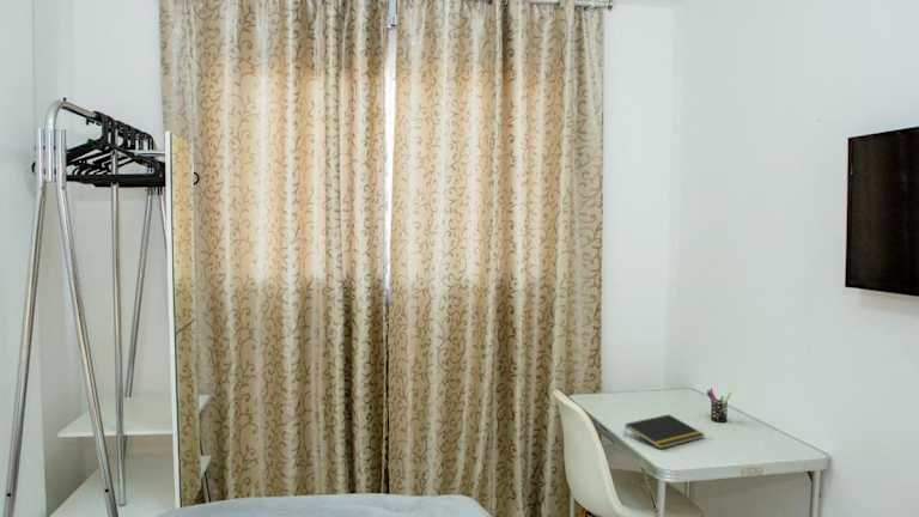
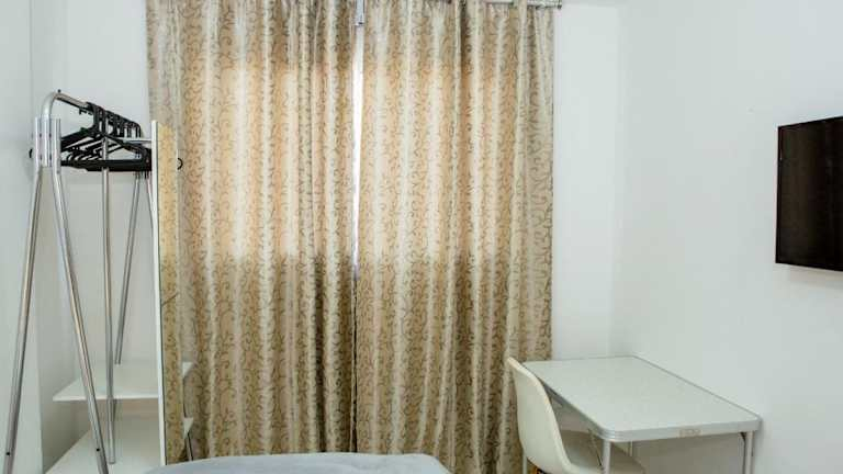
- pen holder [706,388,732,424]
- notepad [623,413,705,450]
